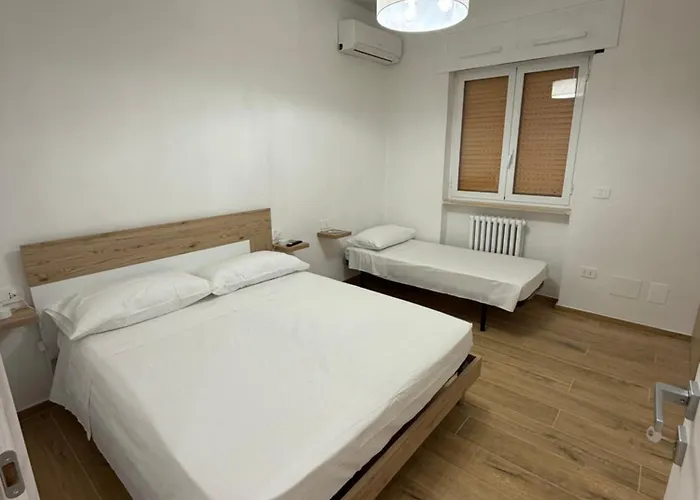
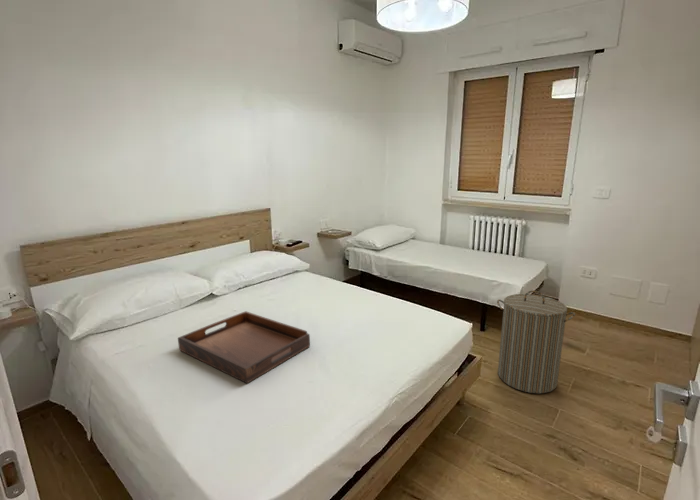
+ serving tray [177,310,311,384]
+ laundry hamper [496,290,576,394]
